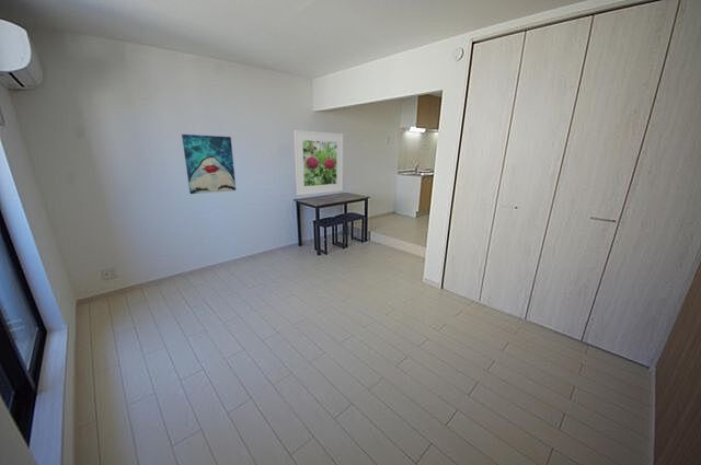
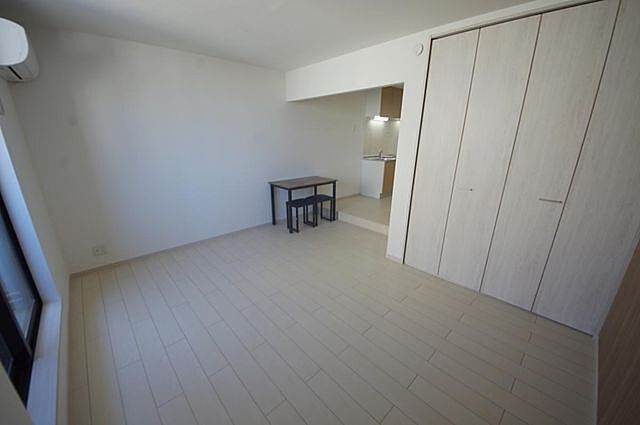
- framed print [294,129,344,197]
- wall art [181,133,237,195]
